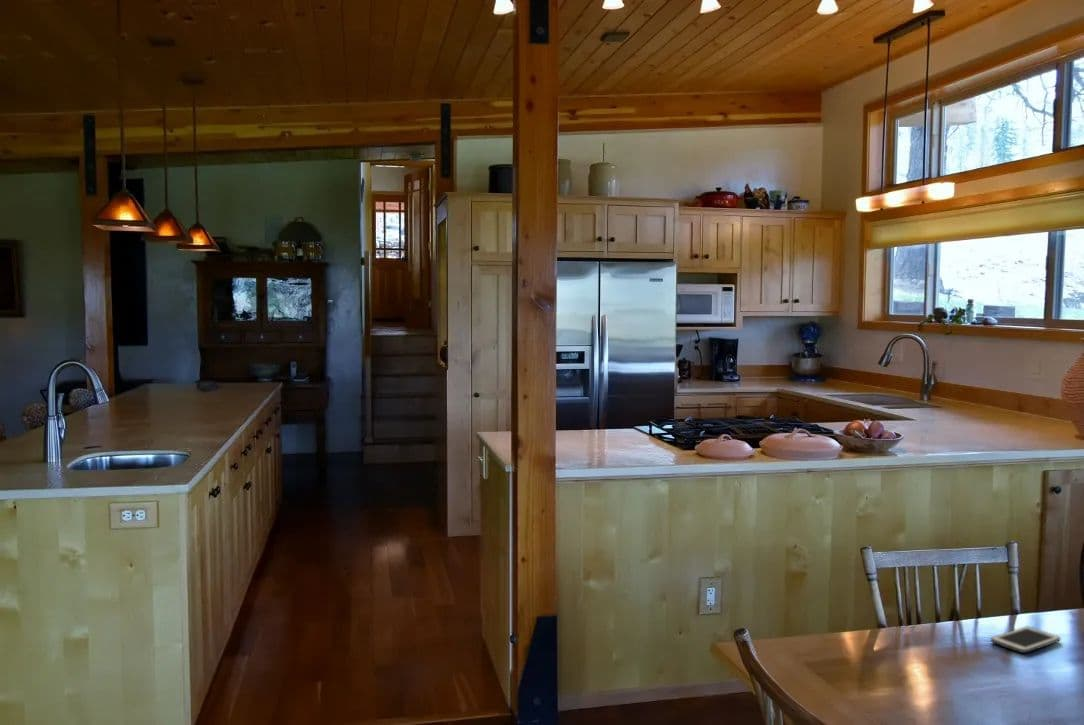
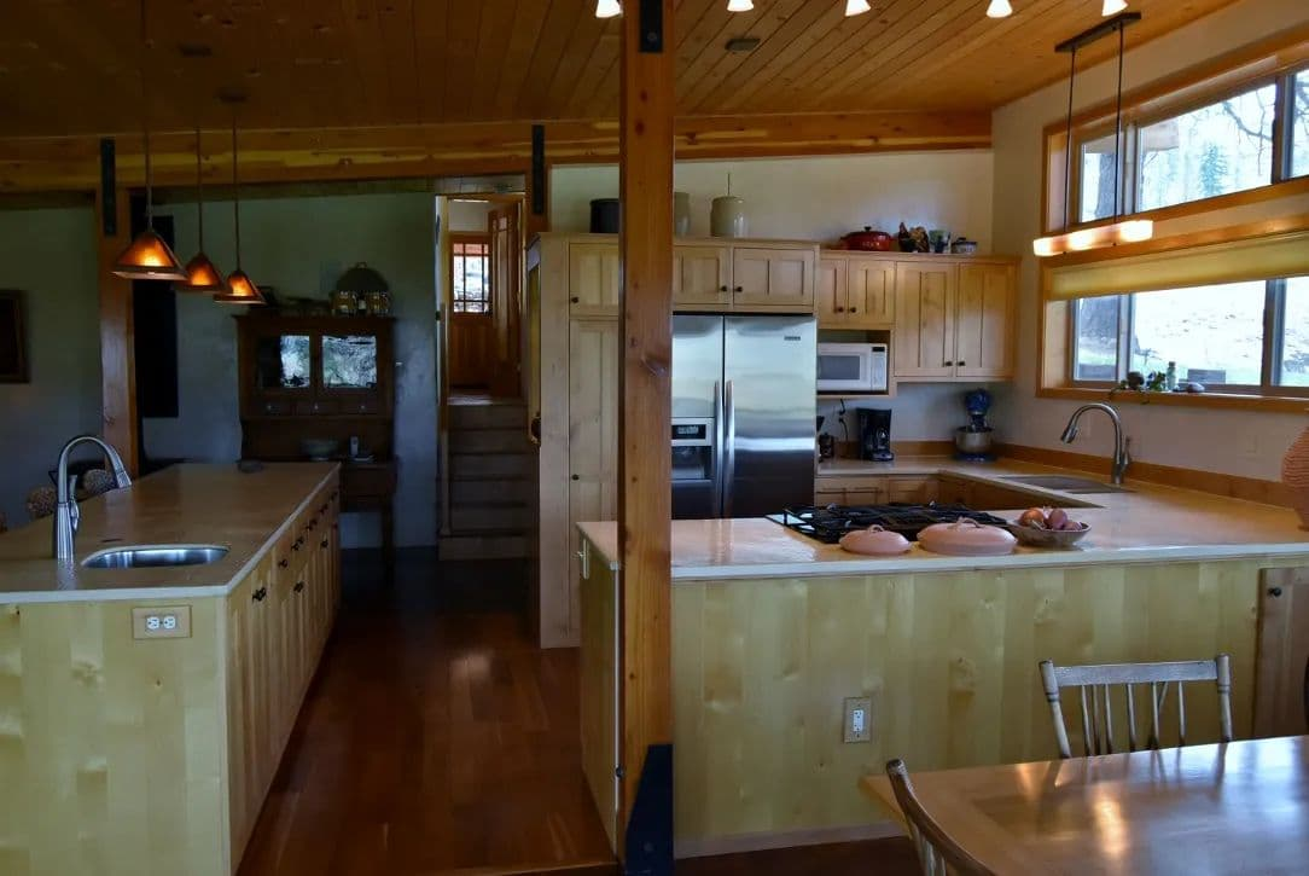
- cell phone [990,626,1061,654]
